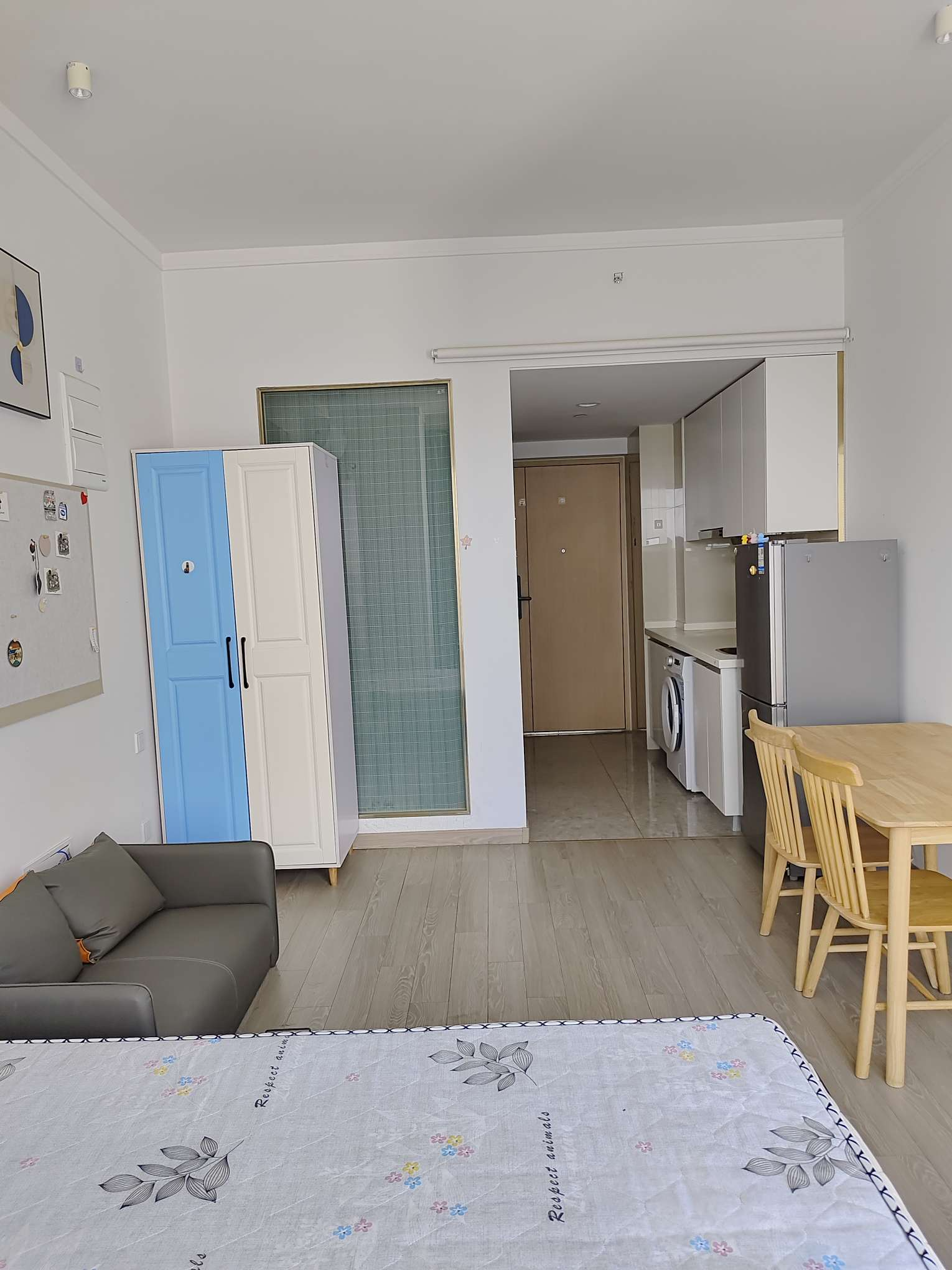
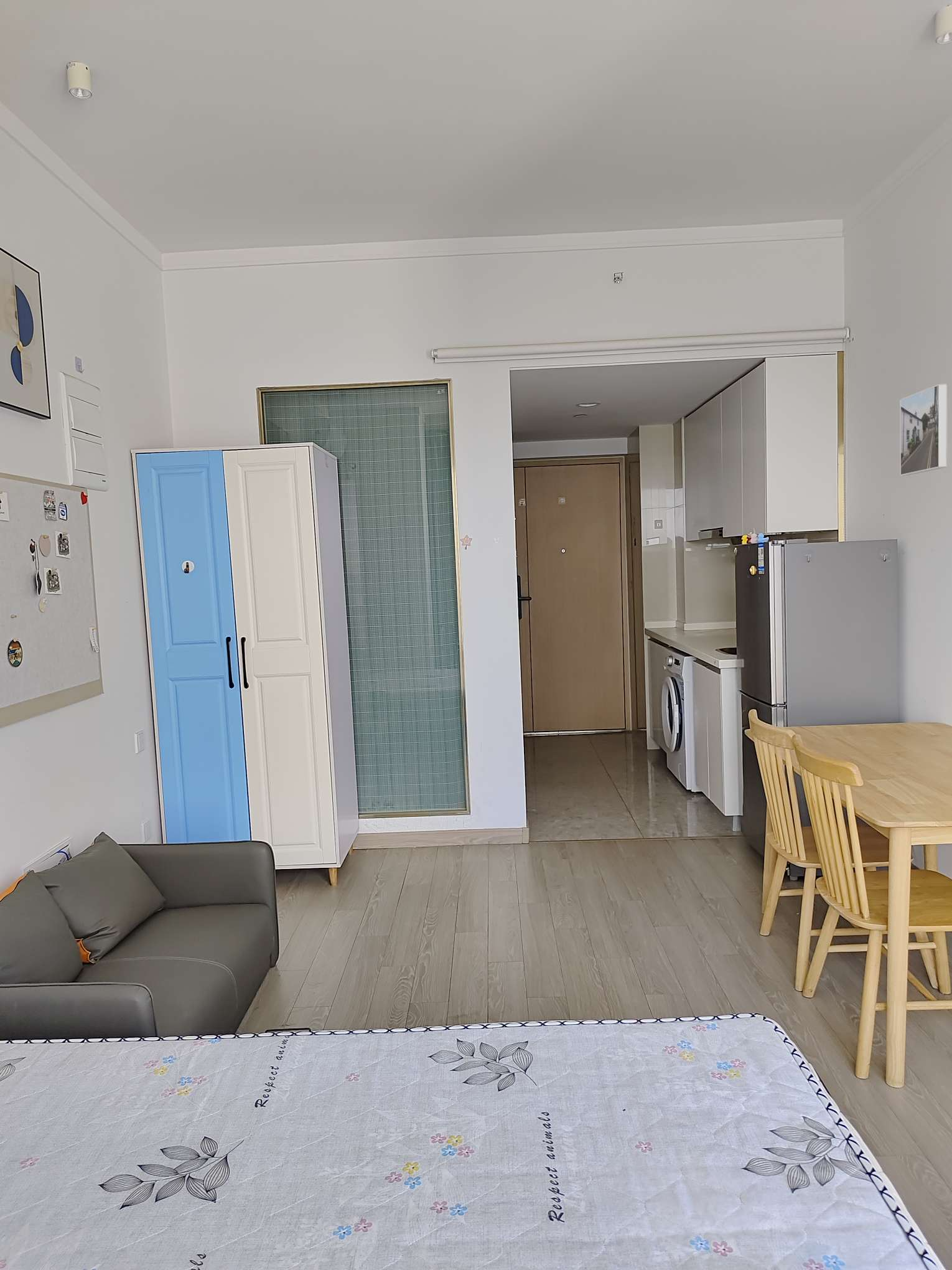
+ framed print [900,383,948,476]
